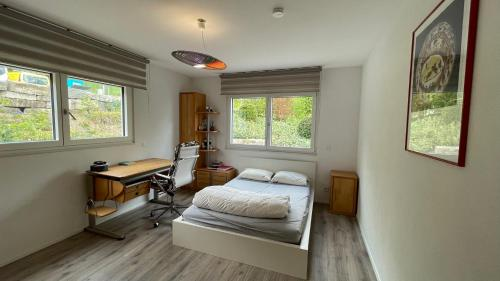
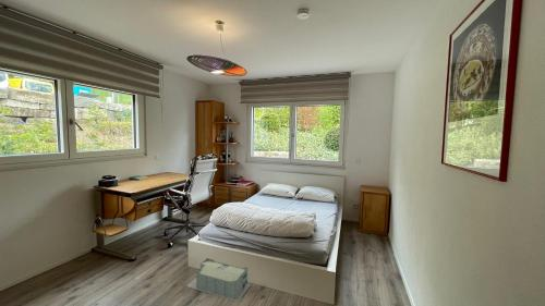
+ storage bin [185,257,252,303]
